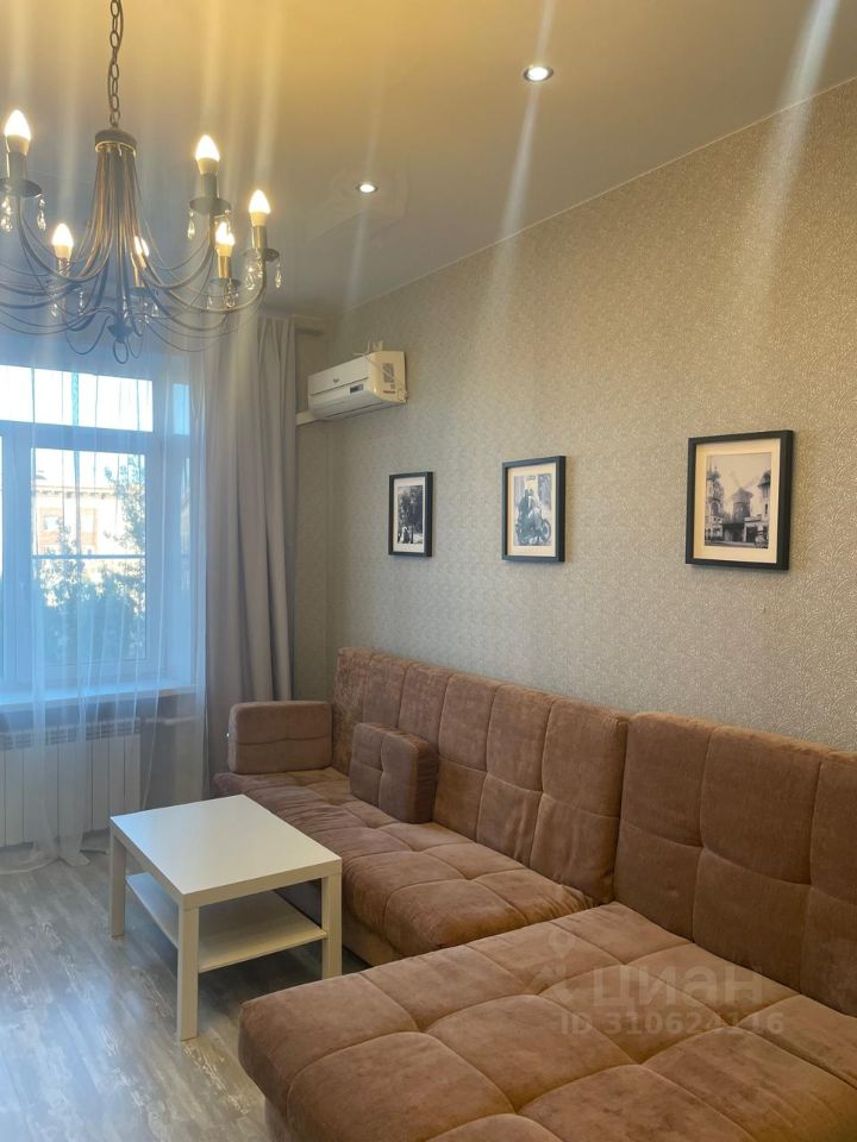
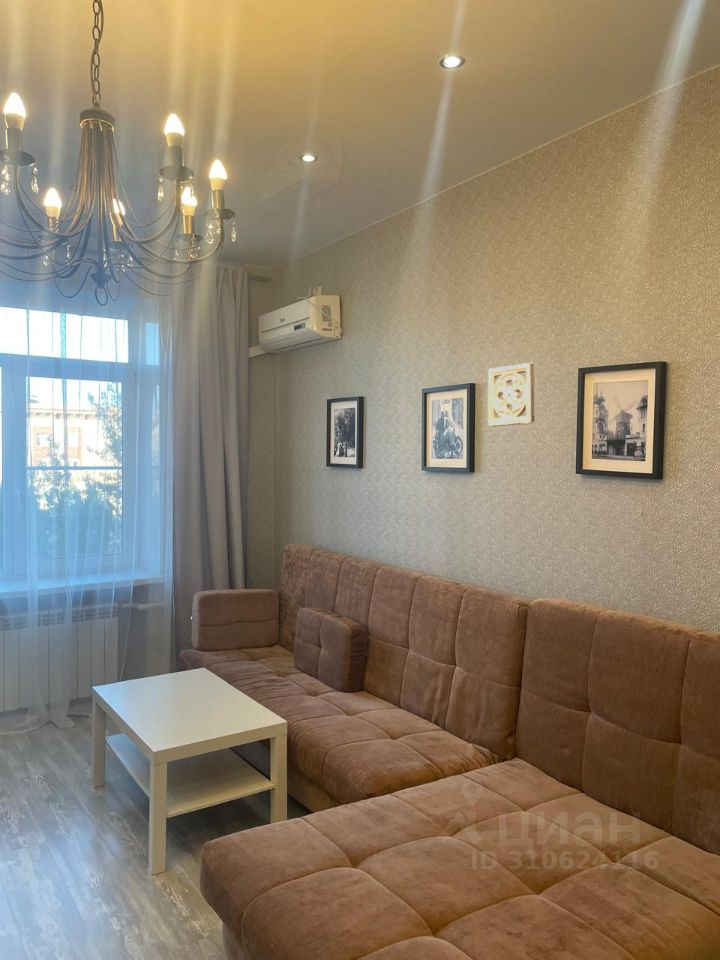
+ wall ornament [487,362,536,428]
